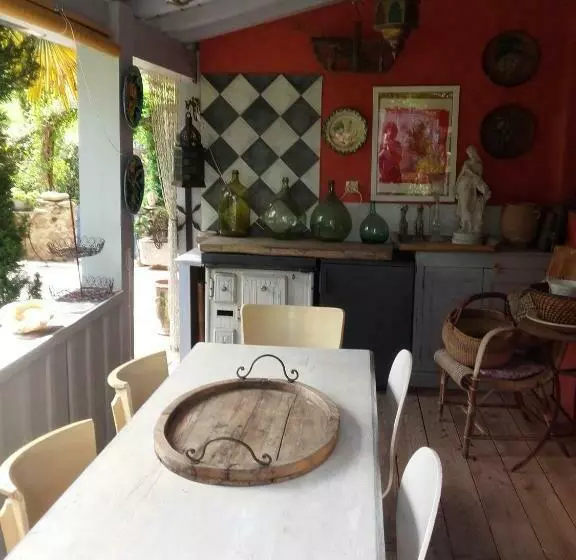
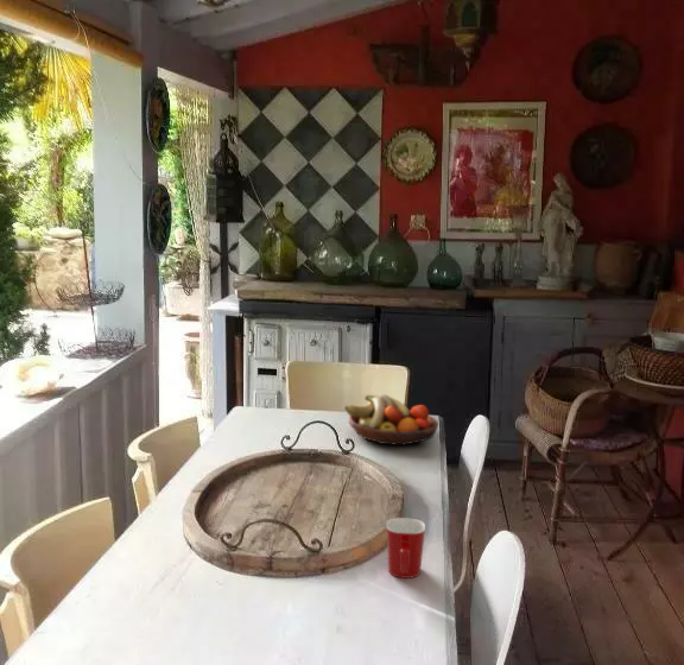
+ mug [386,517,426,580]
+ fruit bowl [343,393,439,446]
